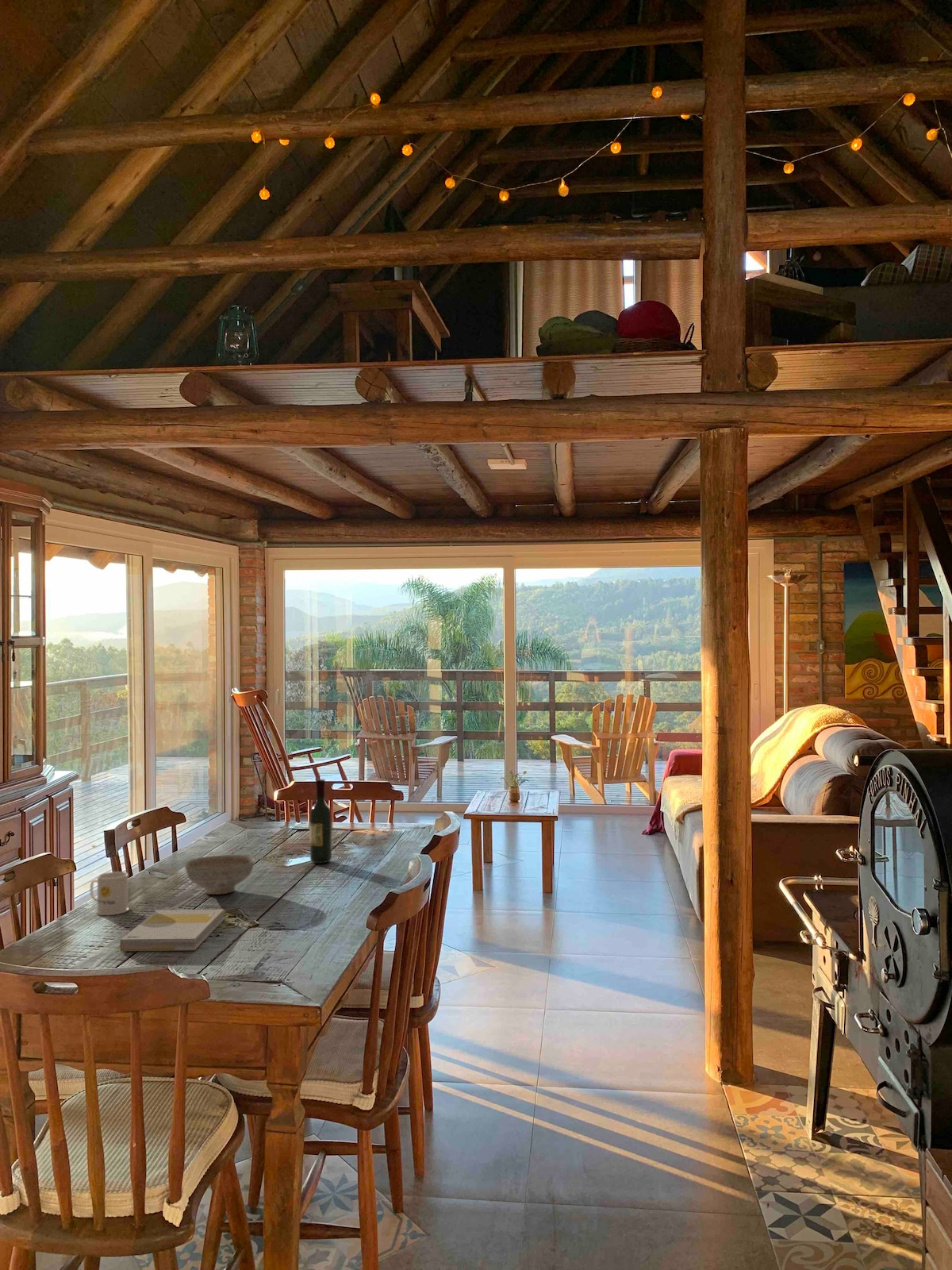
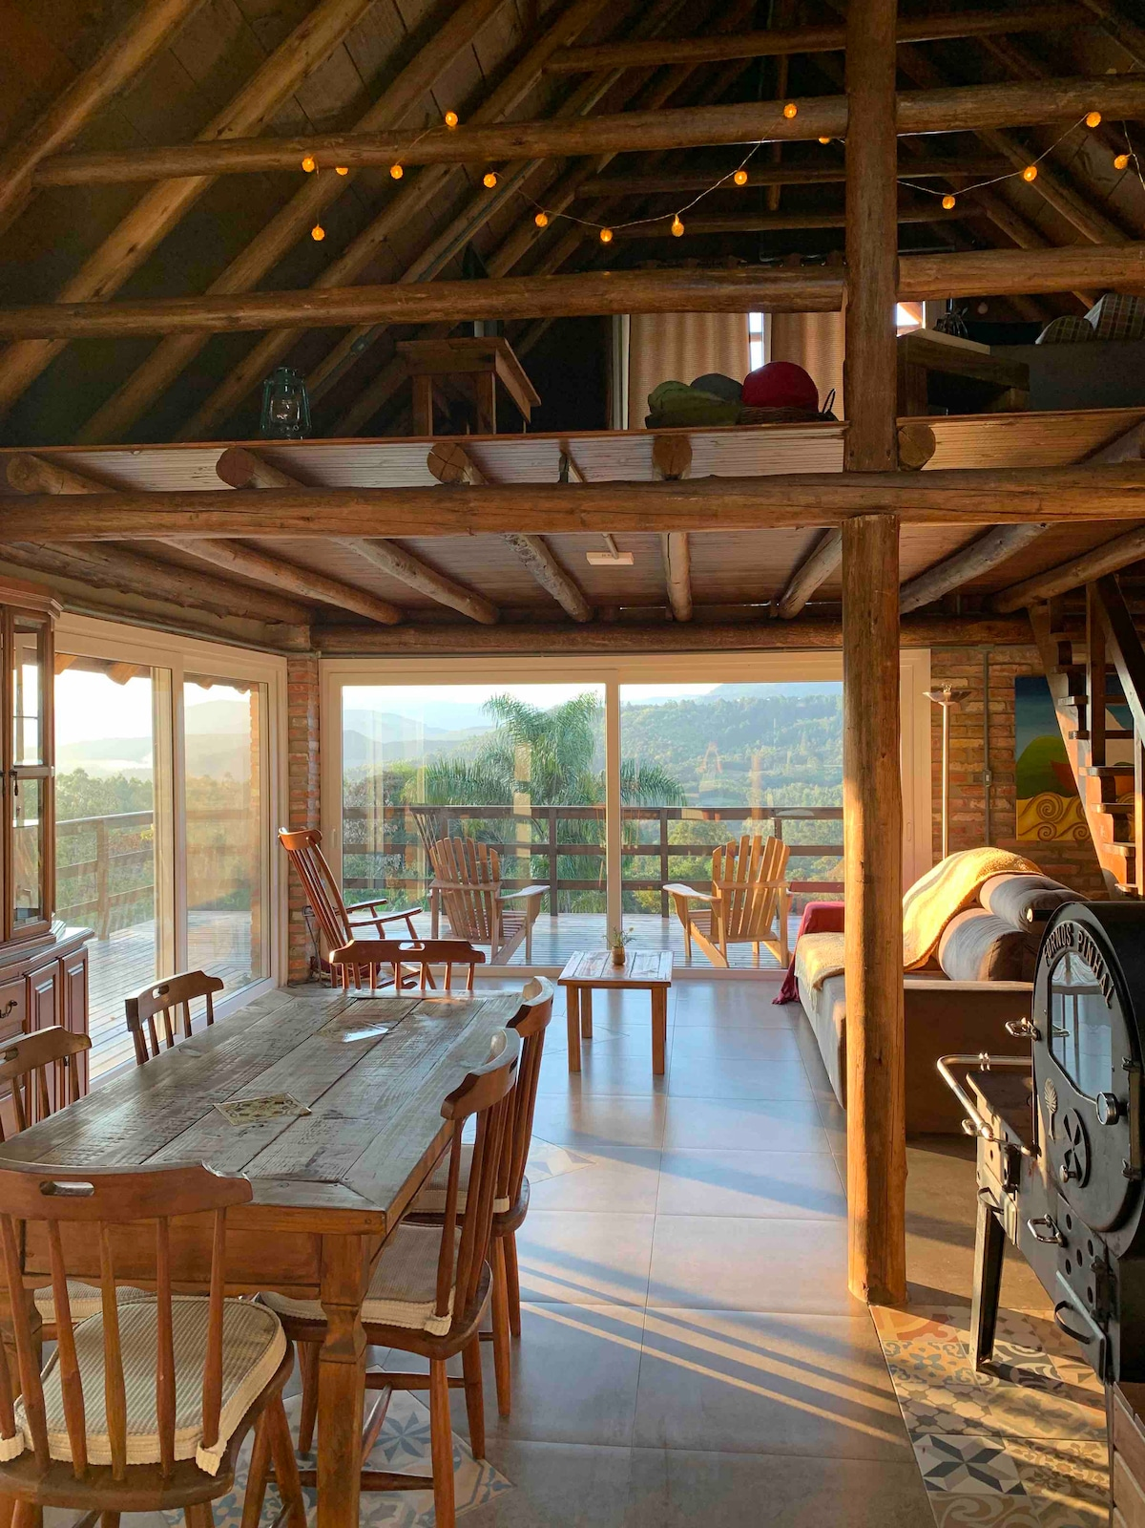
- wine bottle [309,779,332,864]
- book [120,909,225,952]
- decorative bowl [183,854,256,895]
- mug [90,871,130,916]
